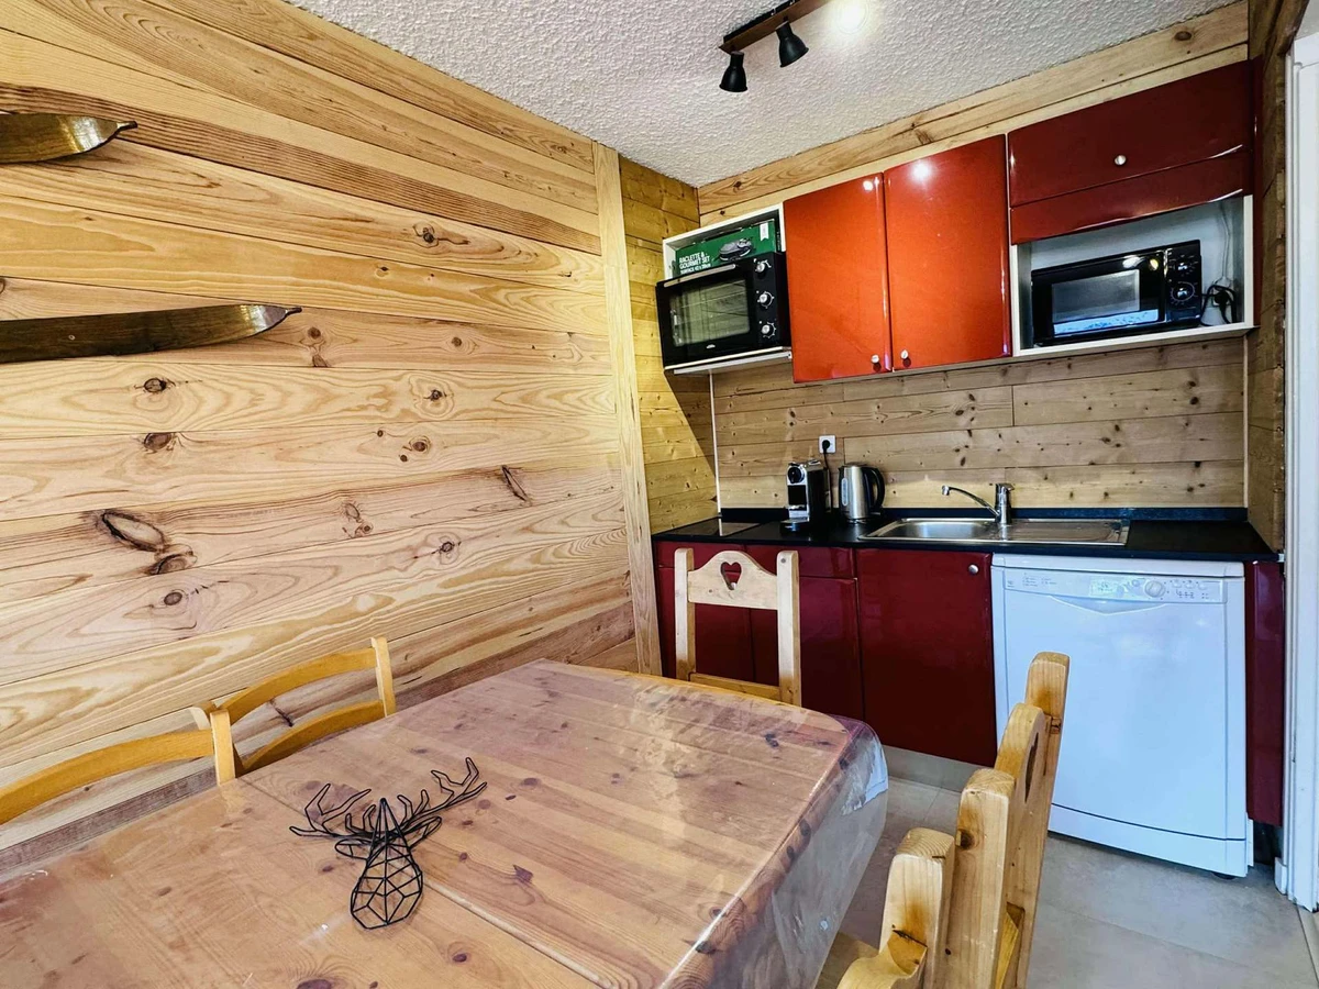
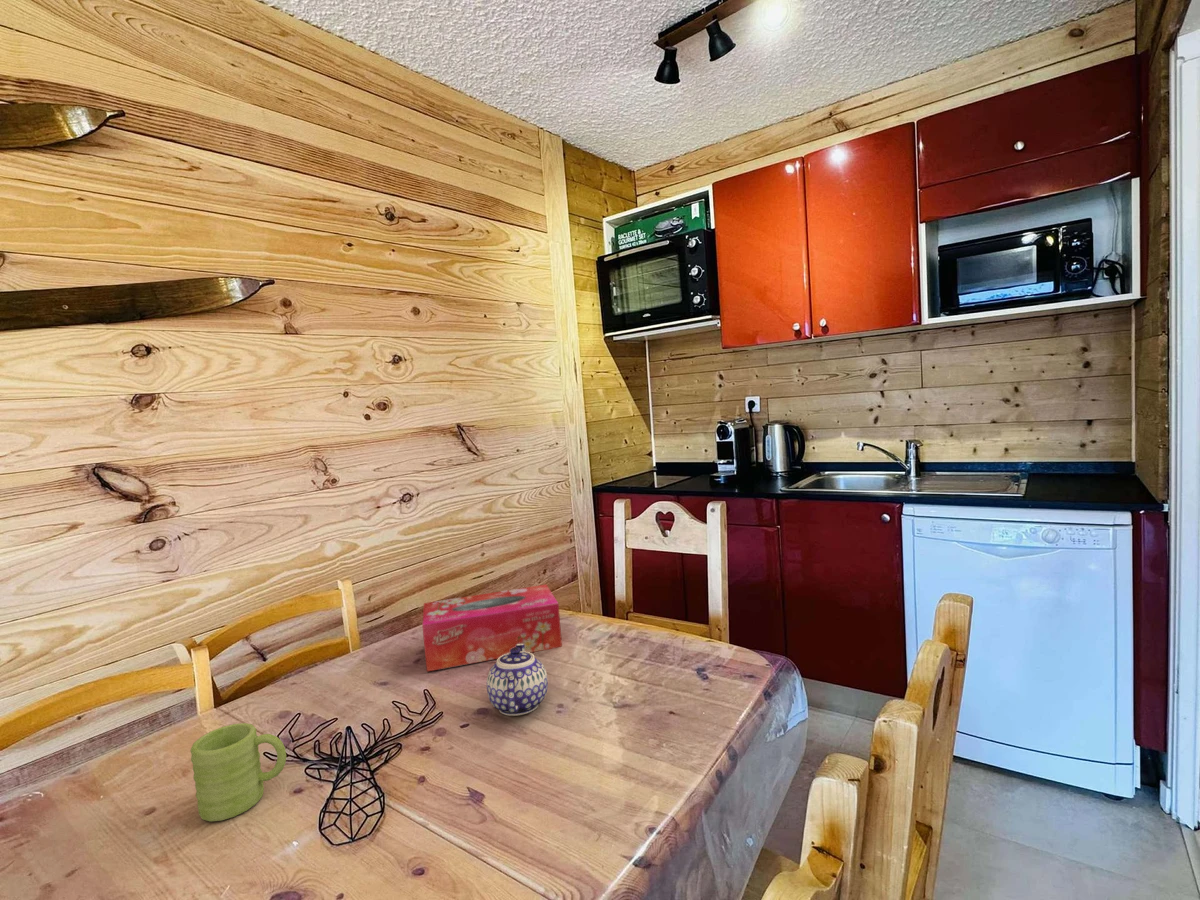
+ mug [189,722,287,823]
+ tissue box [421,584,563,672]
+ teapot [486,644,549,717]
